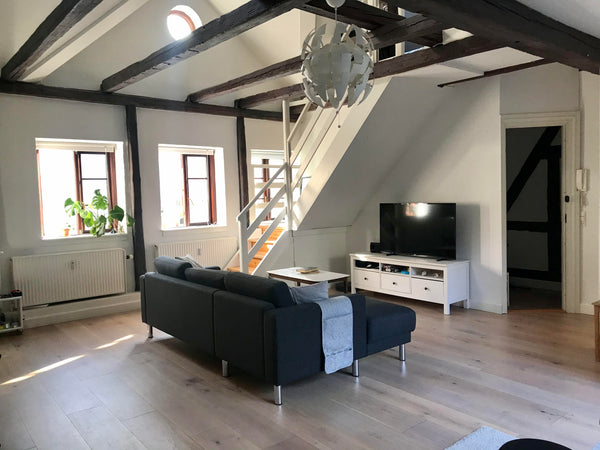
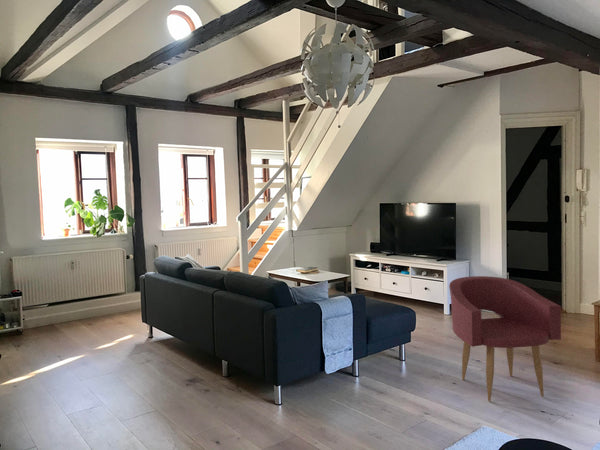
+ armchair [448,275,562,402]
